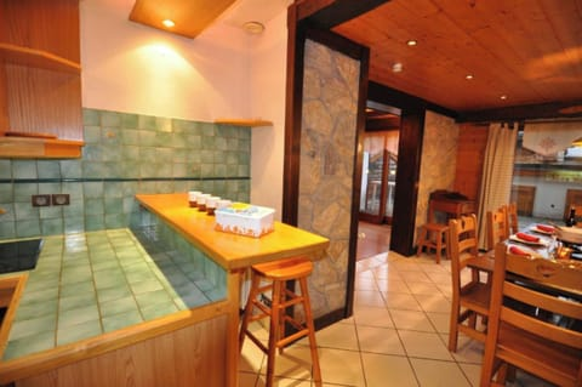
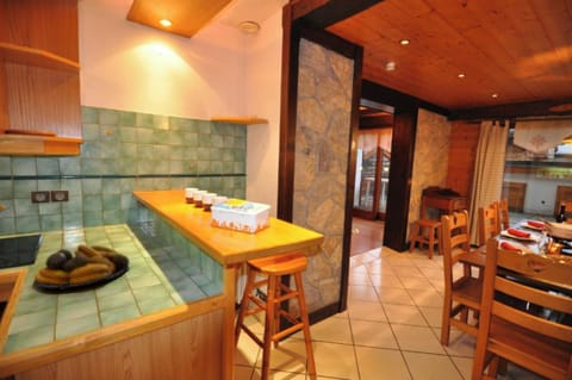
+ fruit bowl [32,243,131,289]
